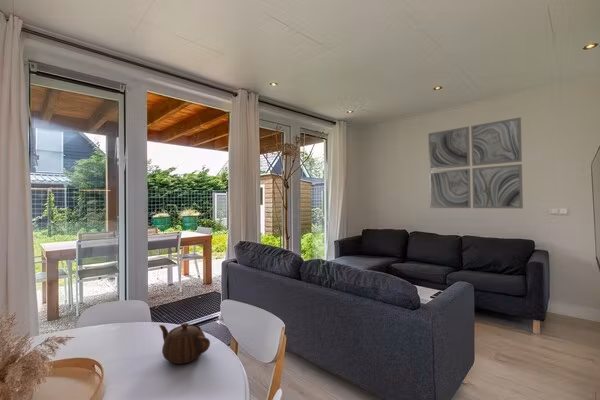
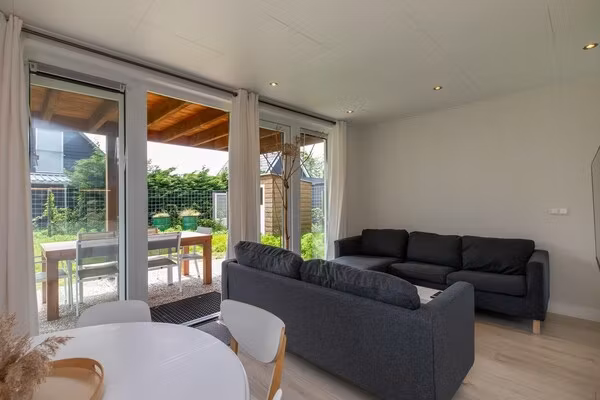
- wall art [427,116,524,209]
- teapot [158,322,211,365]
